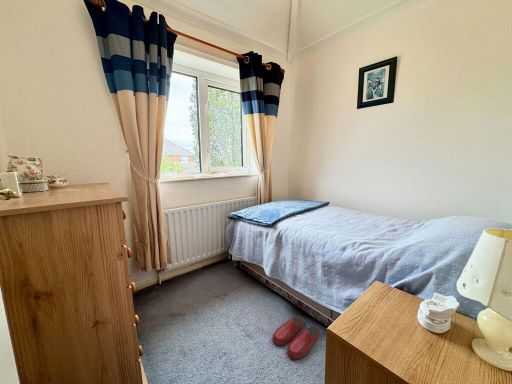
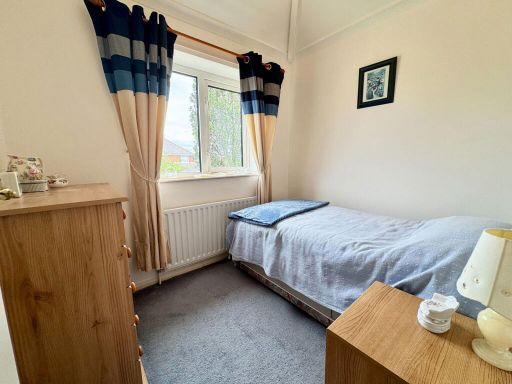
- slippers [272,315,320,360]
